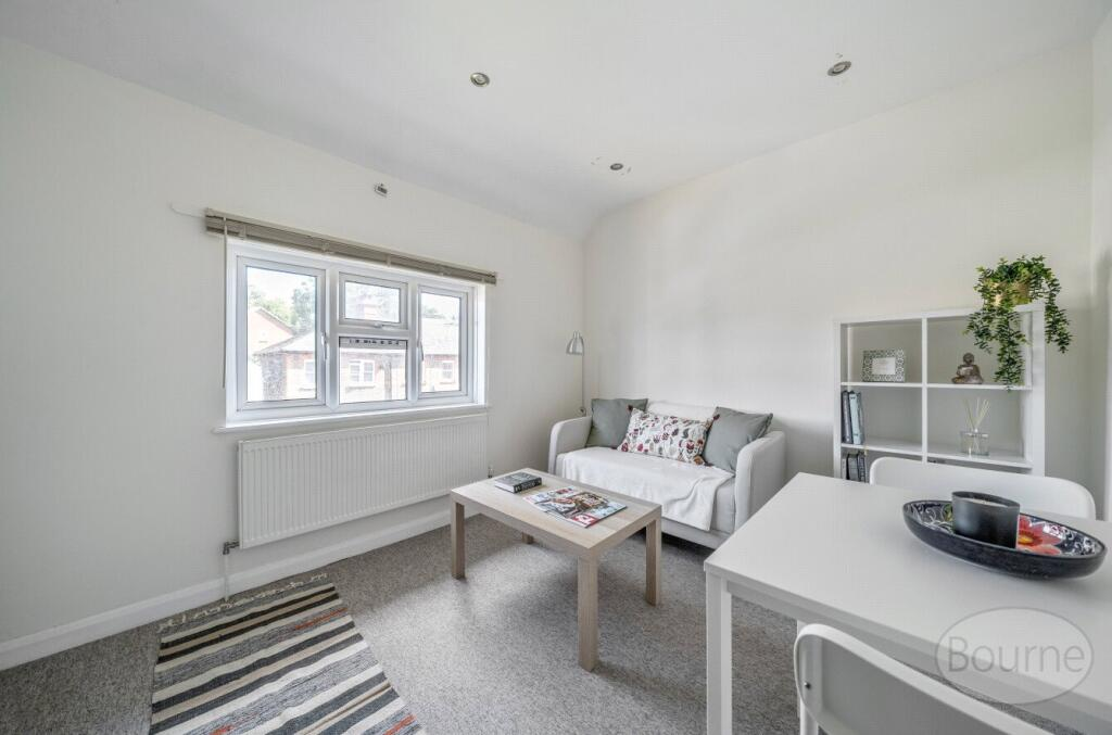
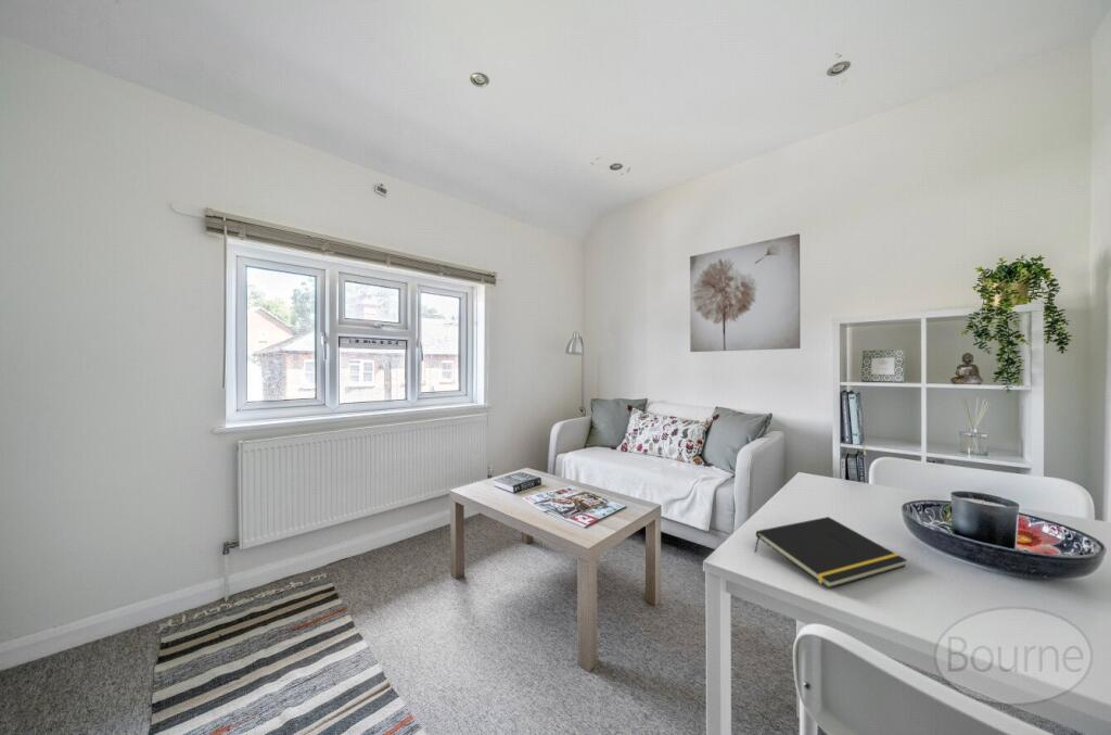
+ wall art [689,232,801,353]
+ notepad [754,516,908,590]
